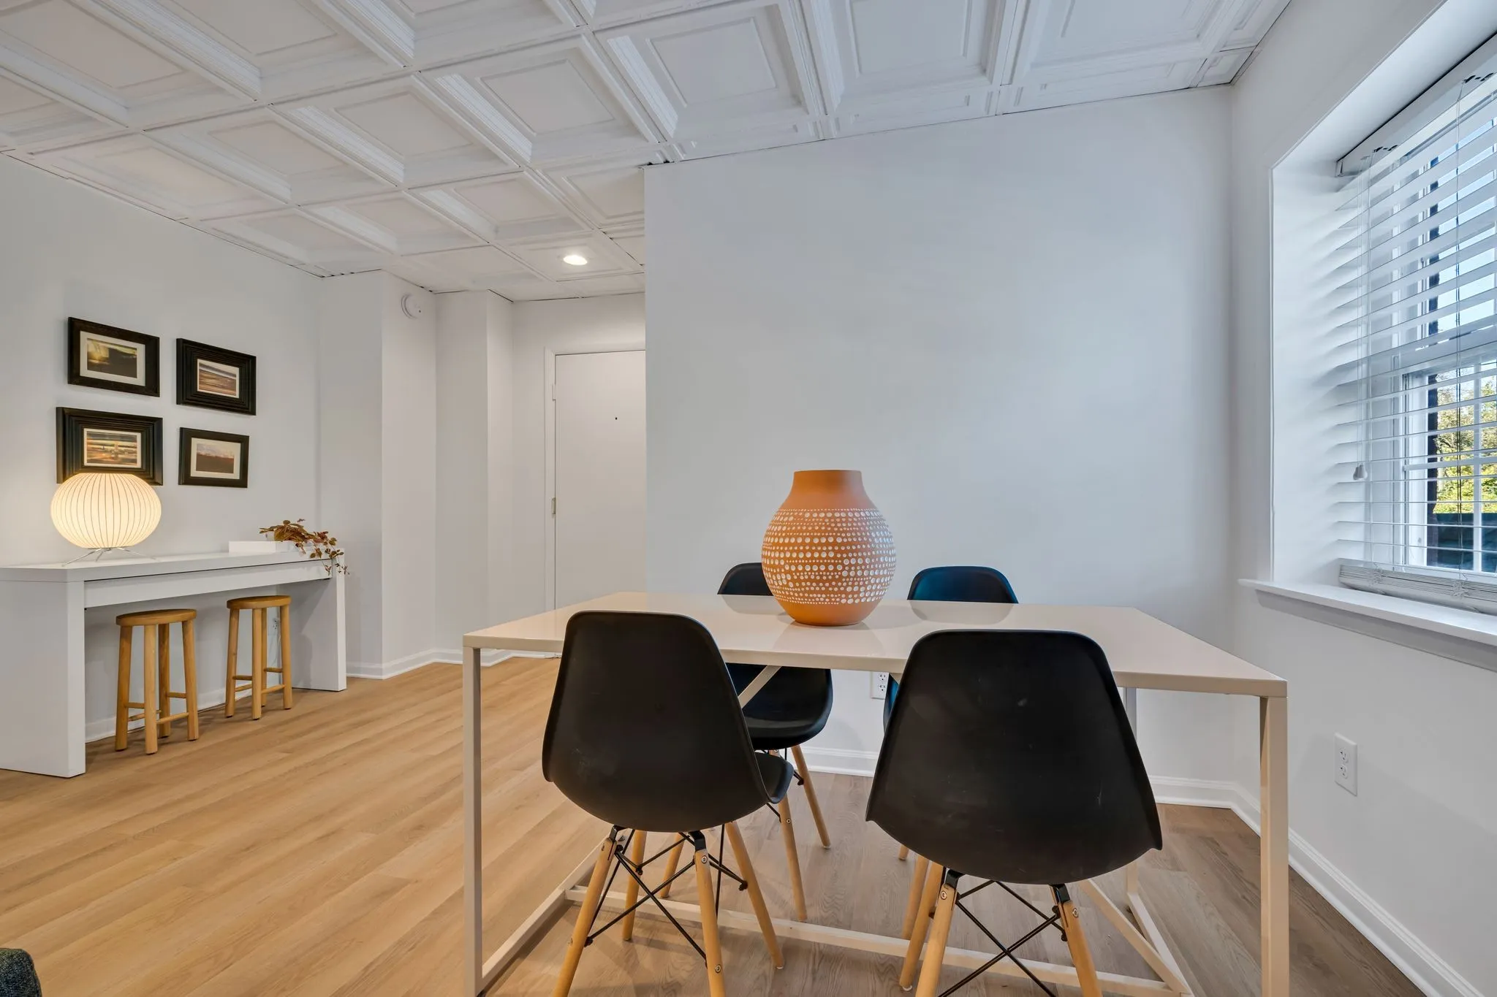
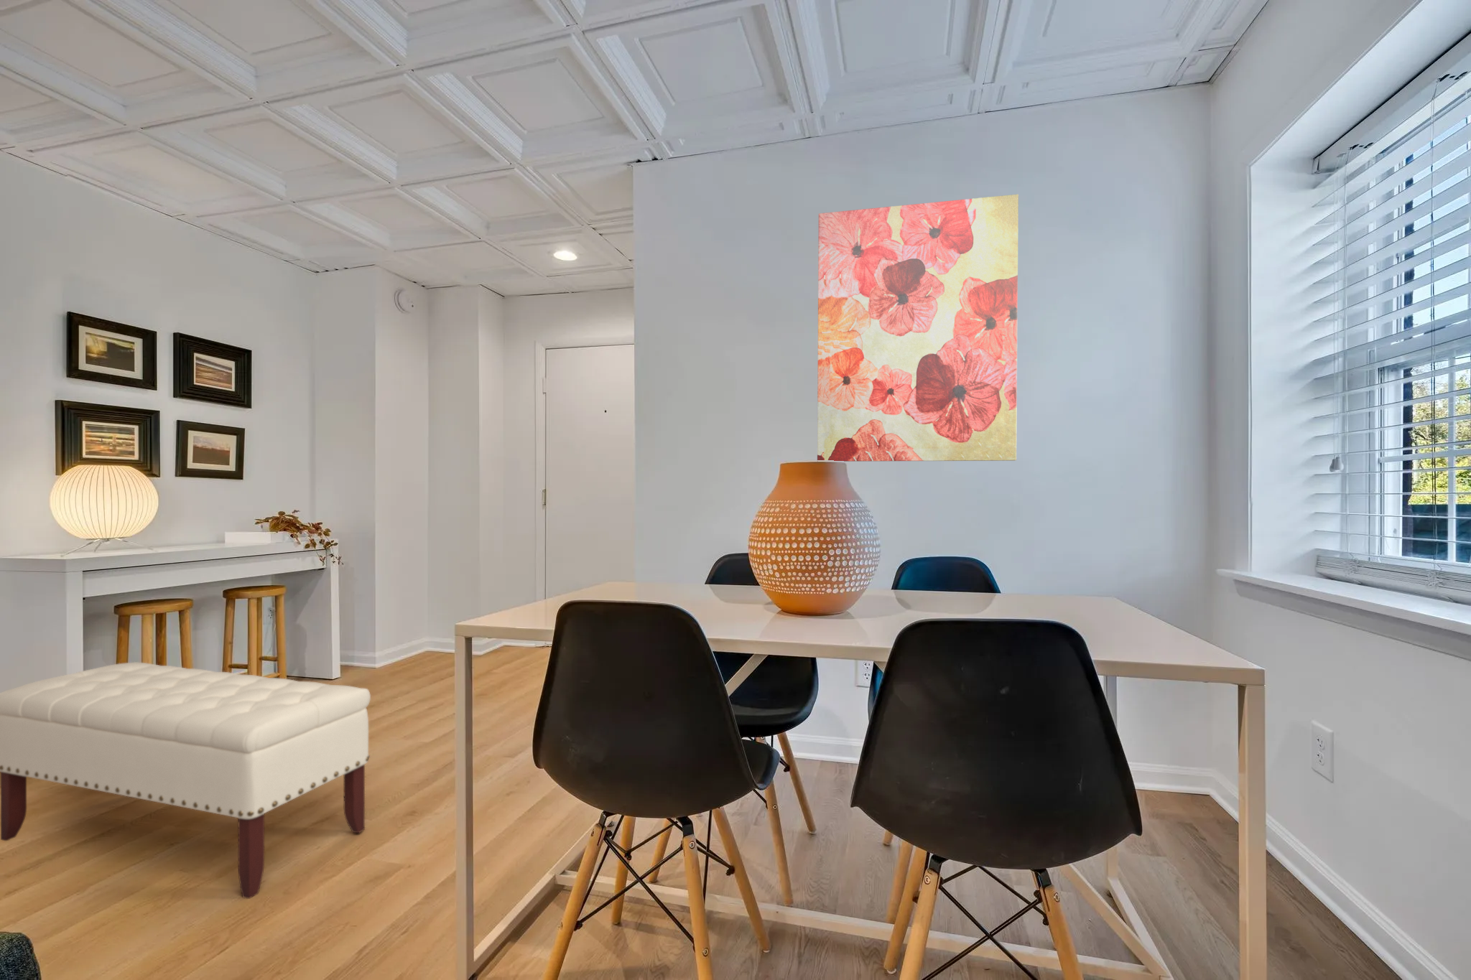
+ bench [0,662,372,899]
+ wall art [817,194,1019,463]
